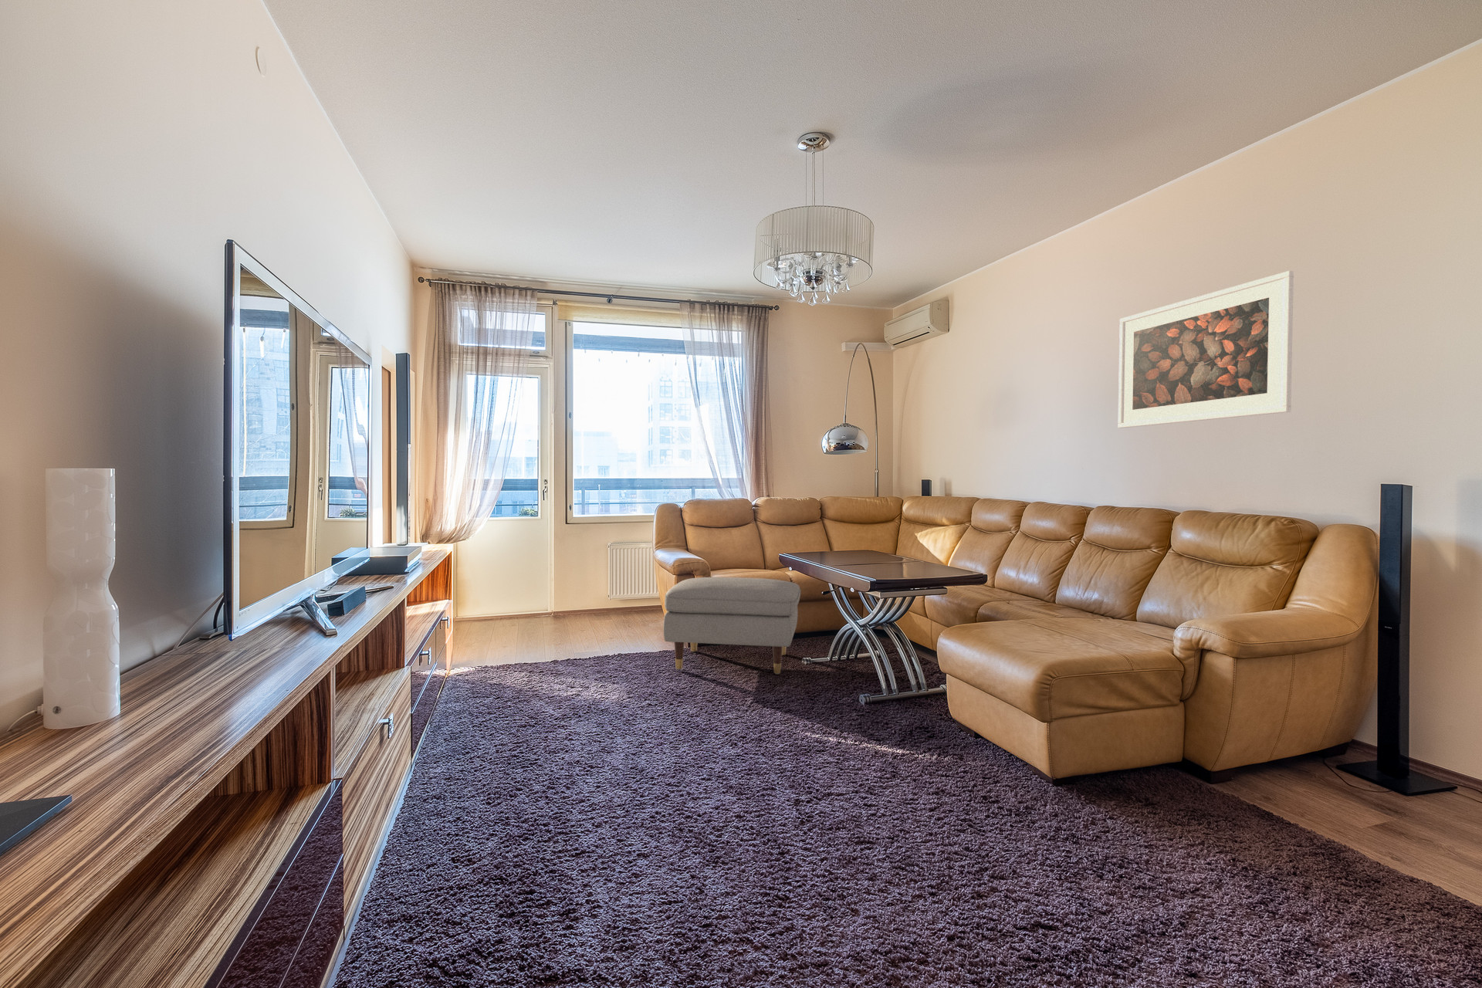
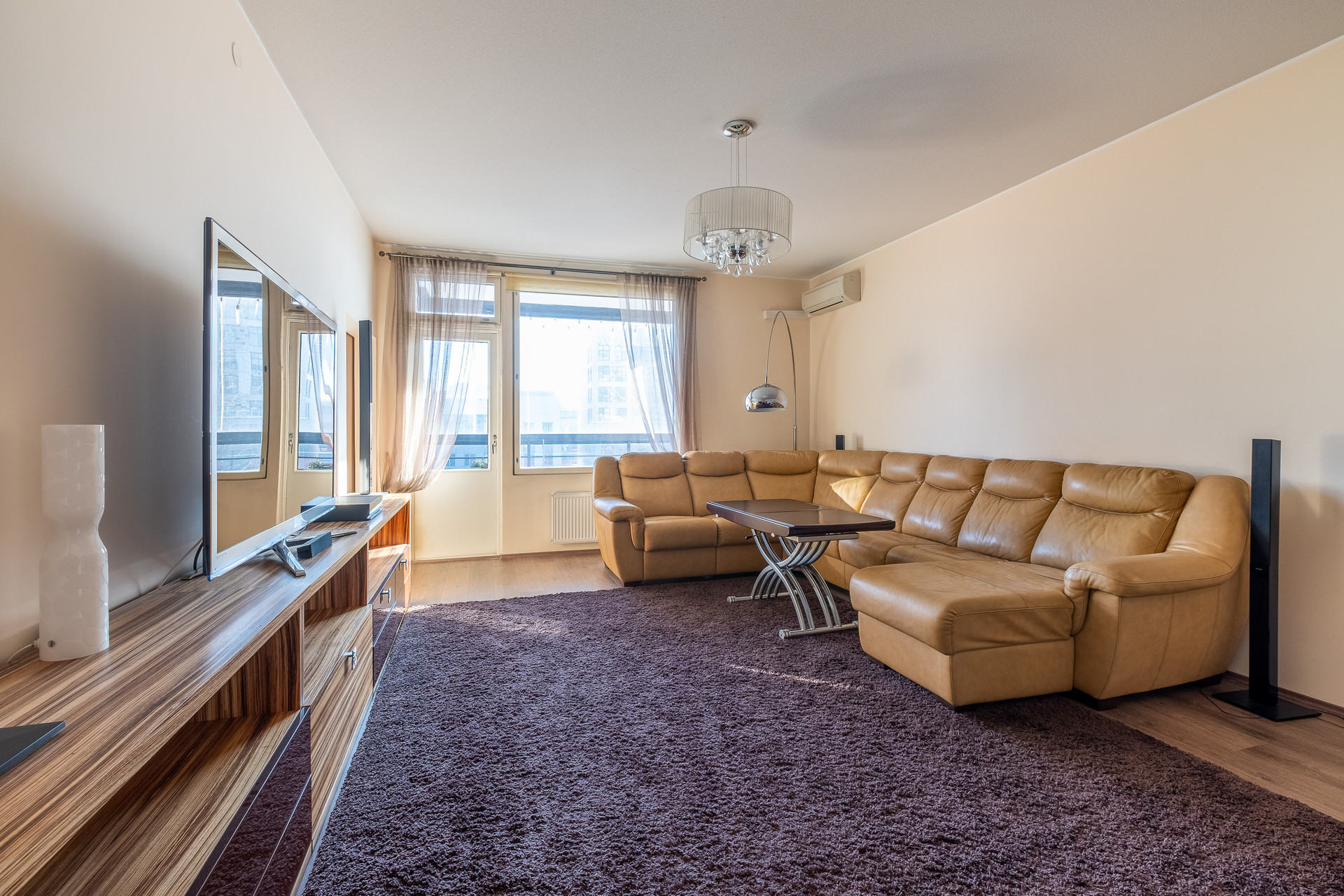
- ottoman [663,577,802,675]
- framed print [1118,270,1295,429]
